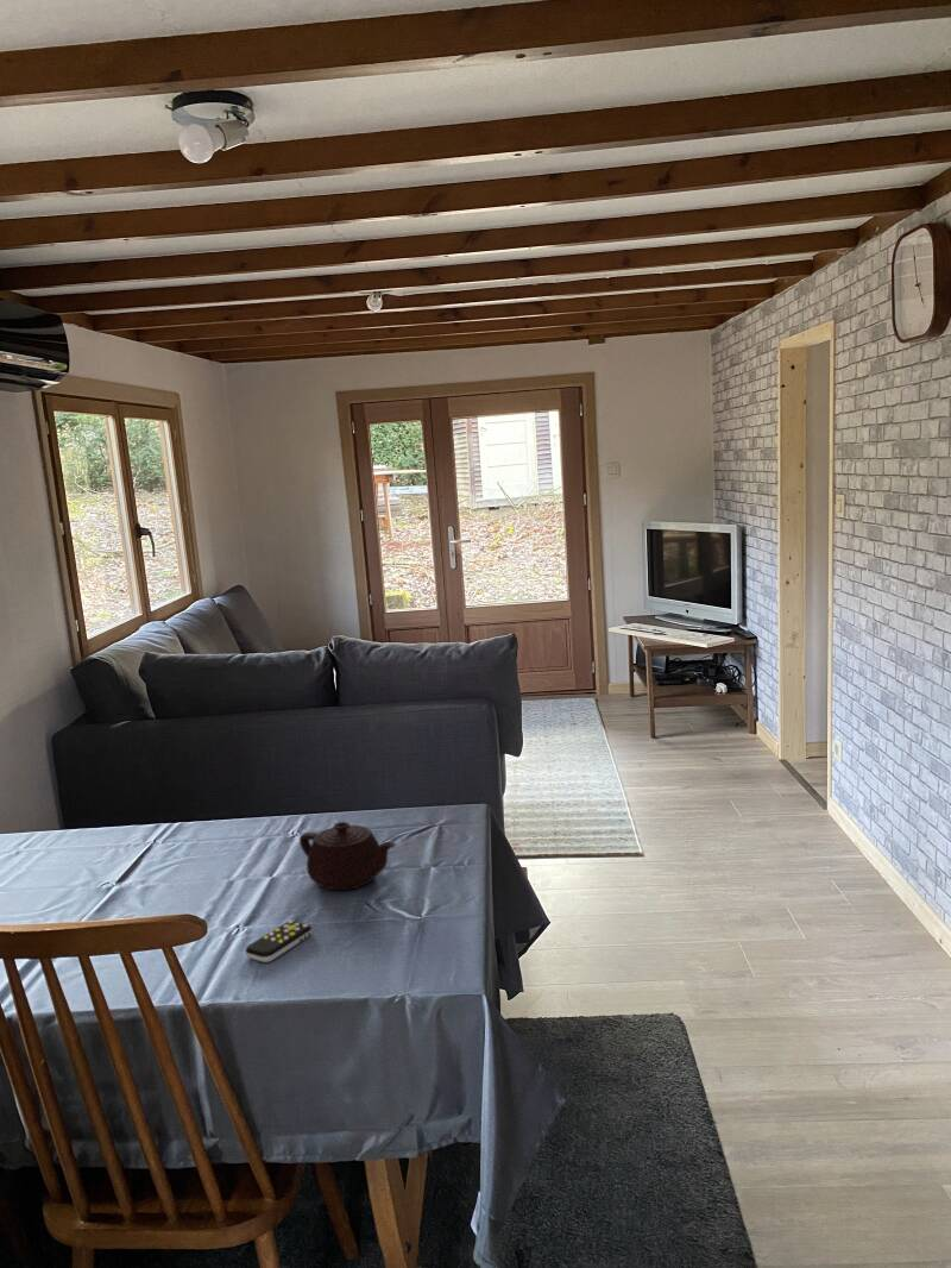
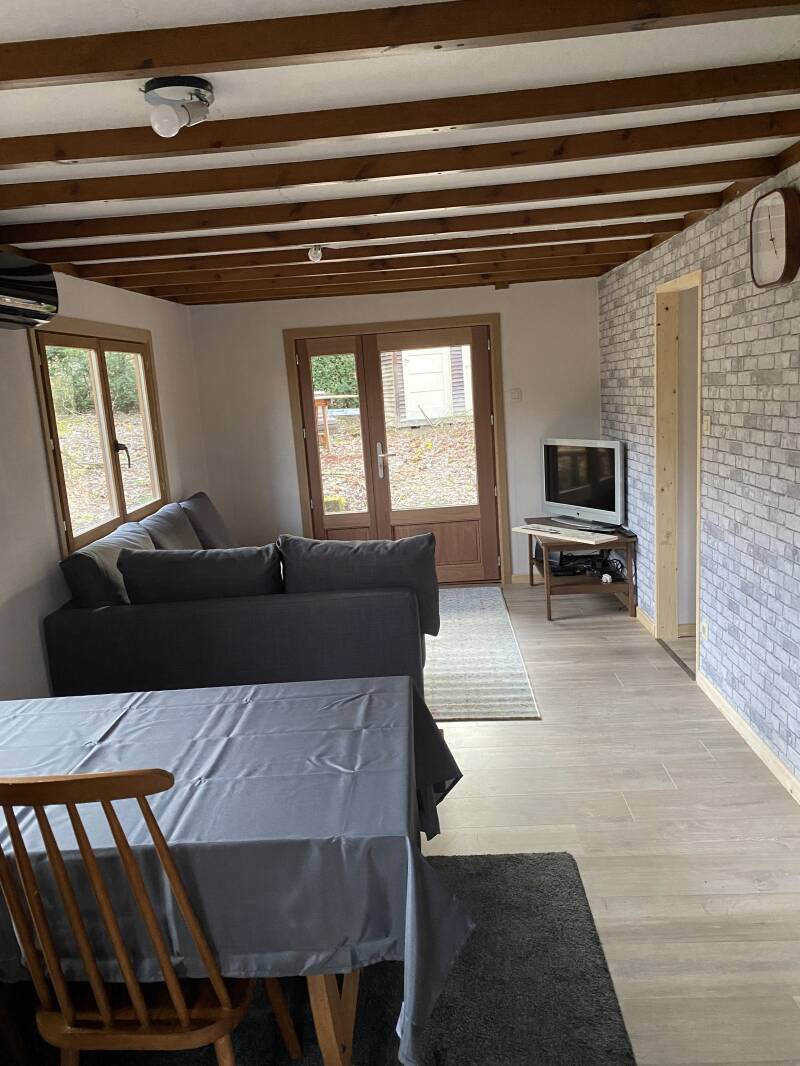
- remote control [245,919,313,963]
- teapot [298,821,396,891]
